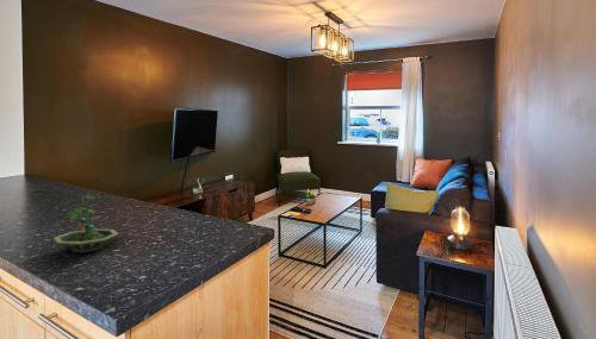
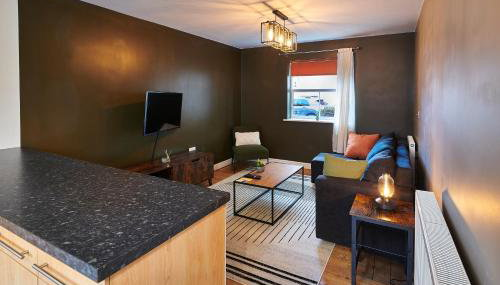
- terrarium [54,195,120,253]
